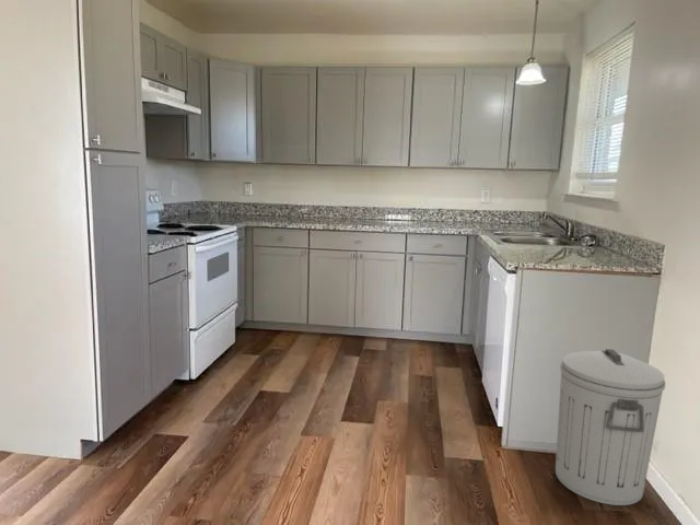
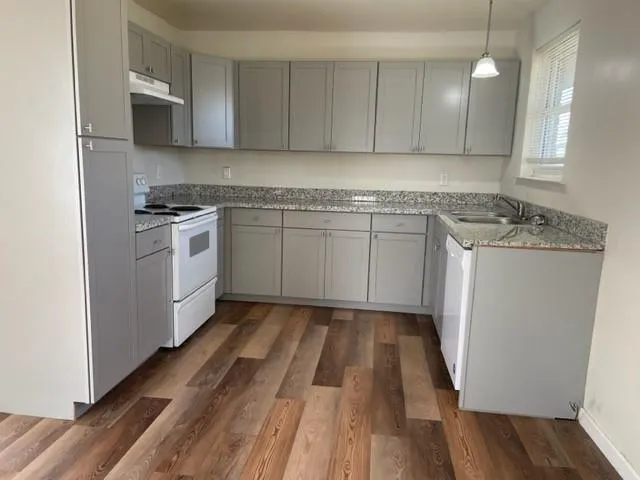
- trash can [555,348,666,506]
